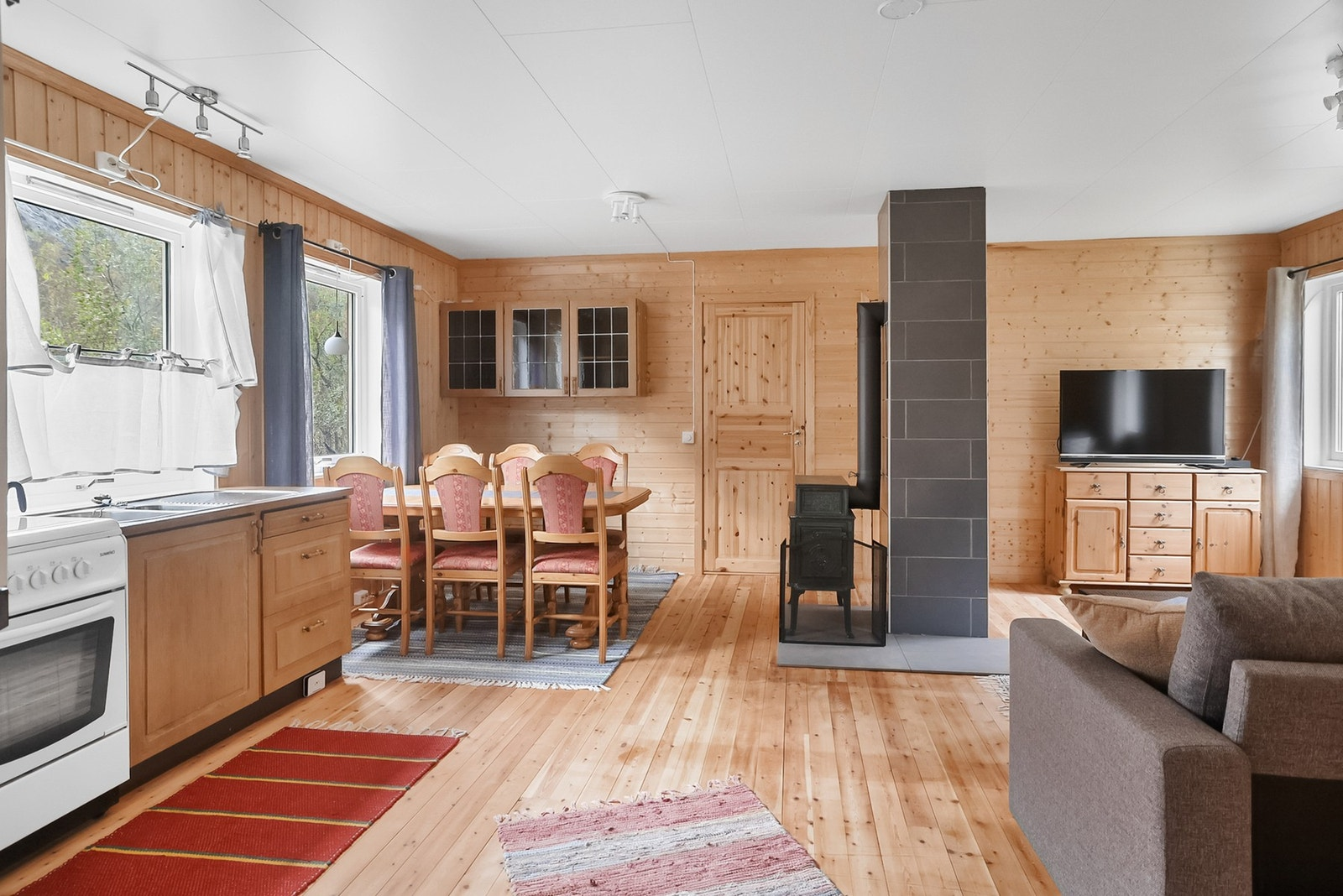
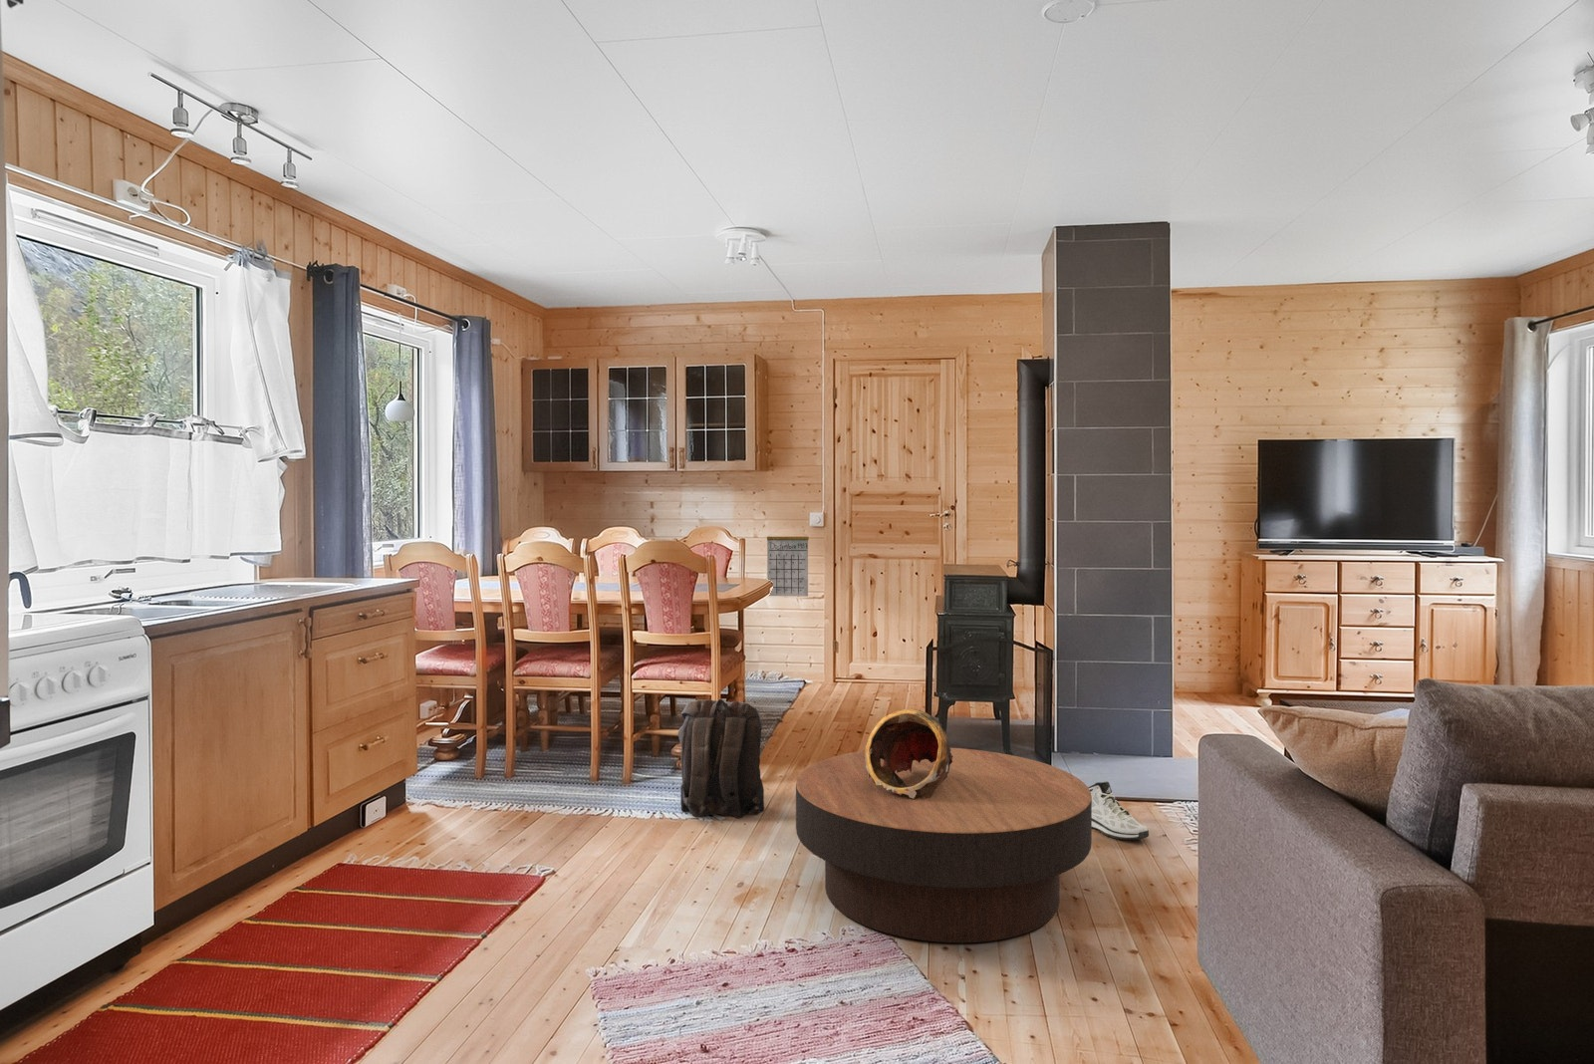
+ sneaker [1088,781,1150,841]
+ decorative bowl [865,708,952,799]
+ calendar [766,522,809,597]
+ backpack [678,698,766,819]
+ coffee table [795,747,1093,943]
